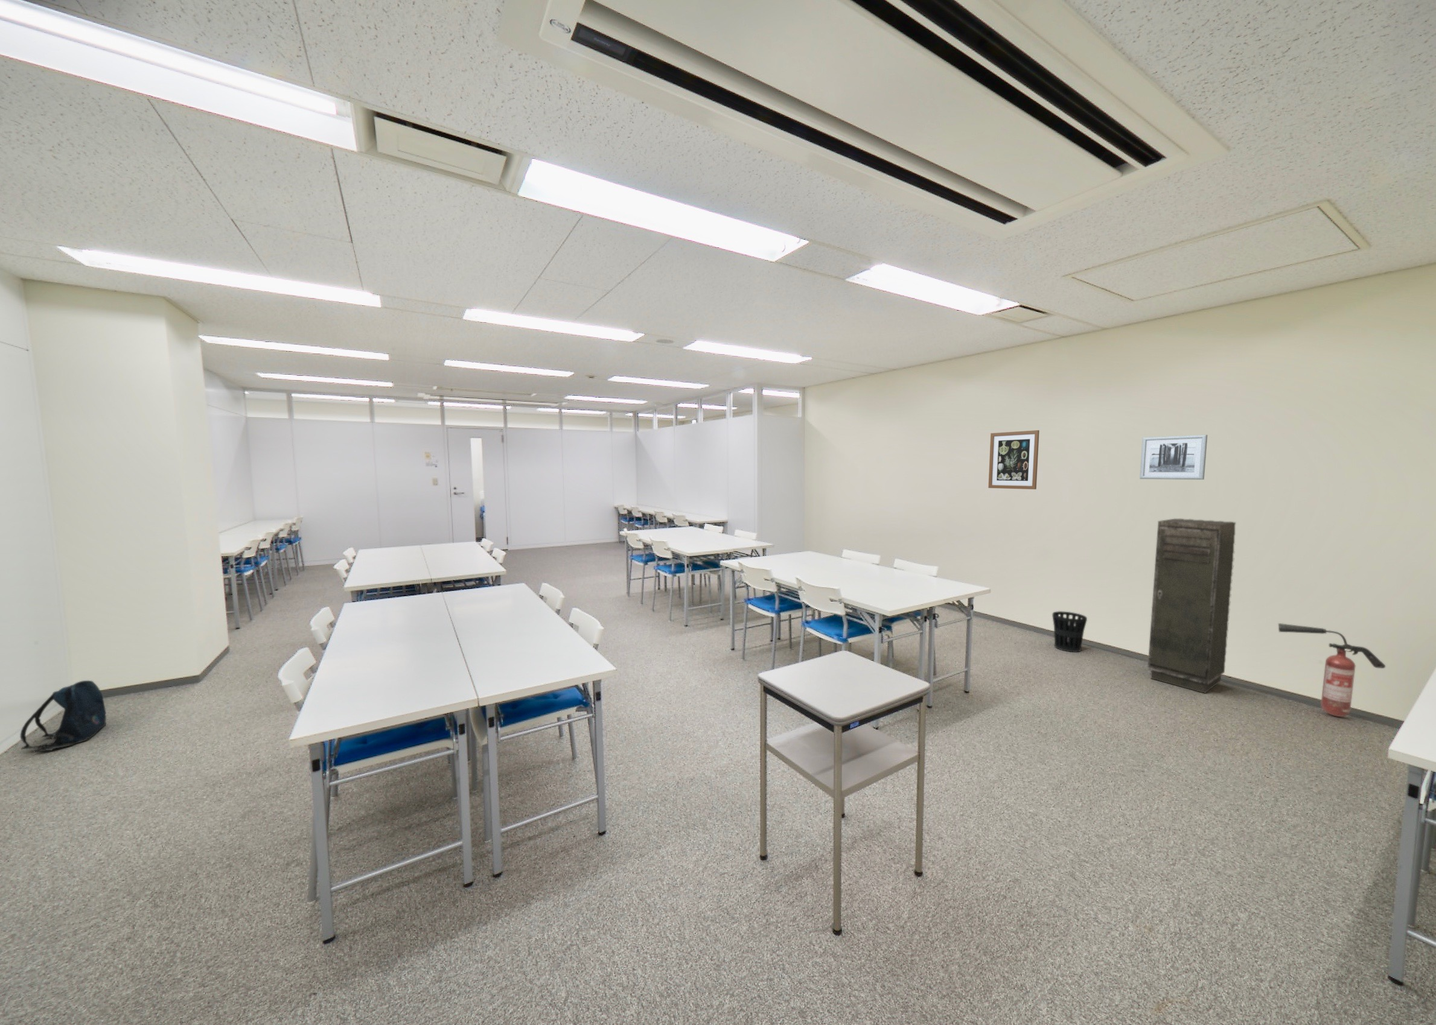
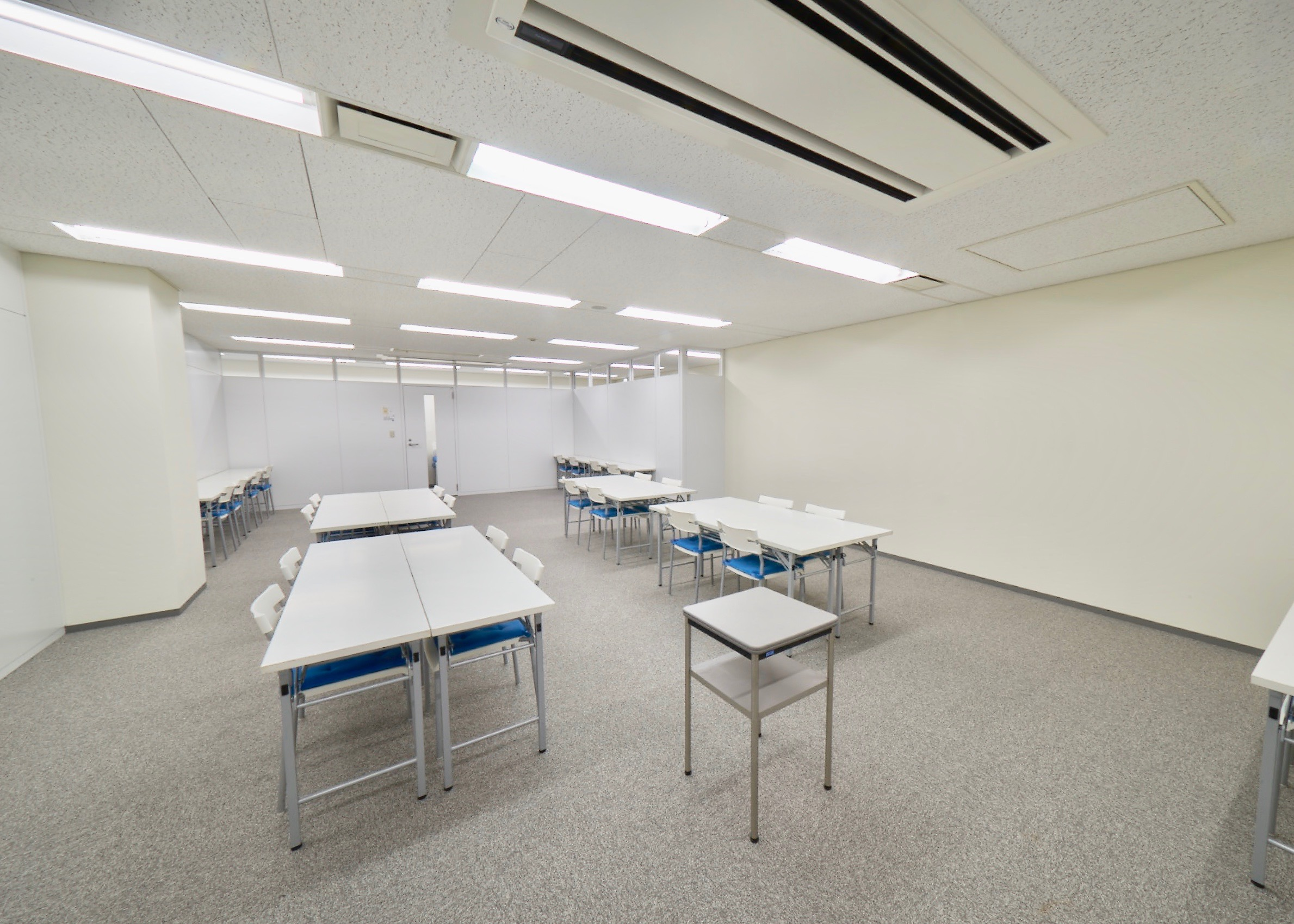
- storage cabinet [1146,518,1236,693]
- fire extinguisher [1277,622,1386,718]
- wall art [988,429,1040,490]
- backpack [20,680,107,752]
- wastebasket [1052,610,1088,652]
- wall art [1139,435,1207,480]
